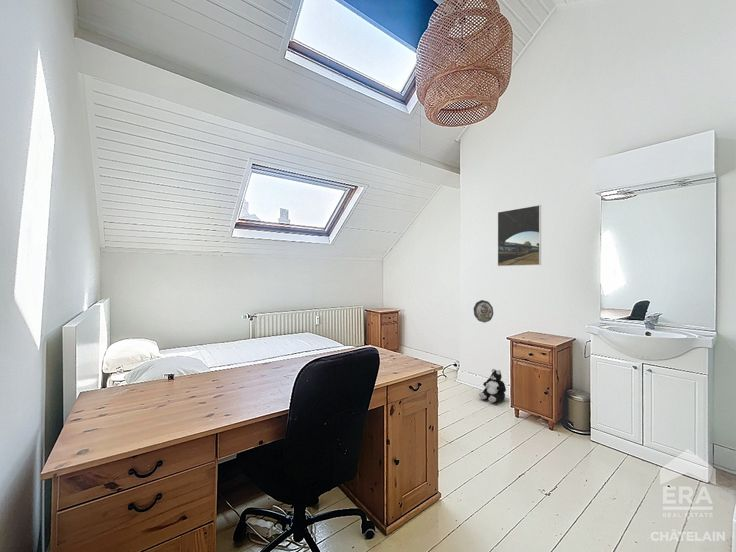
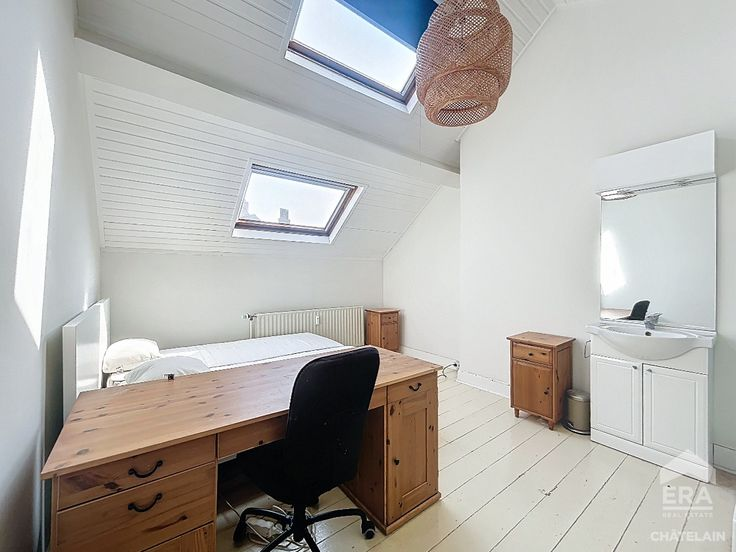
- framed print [497,204,542,267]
- decorative plate [473,299,494,324]
- plush toy [478,368,507,403]
